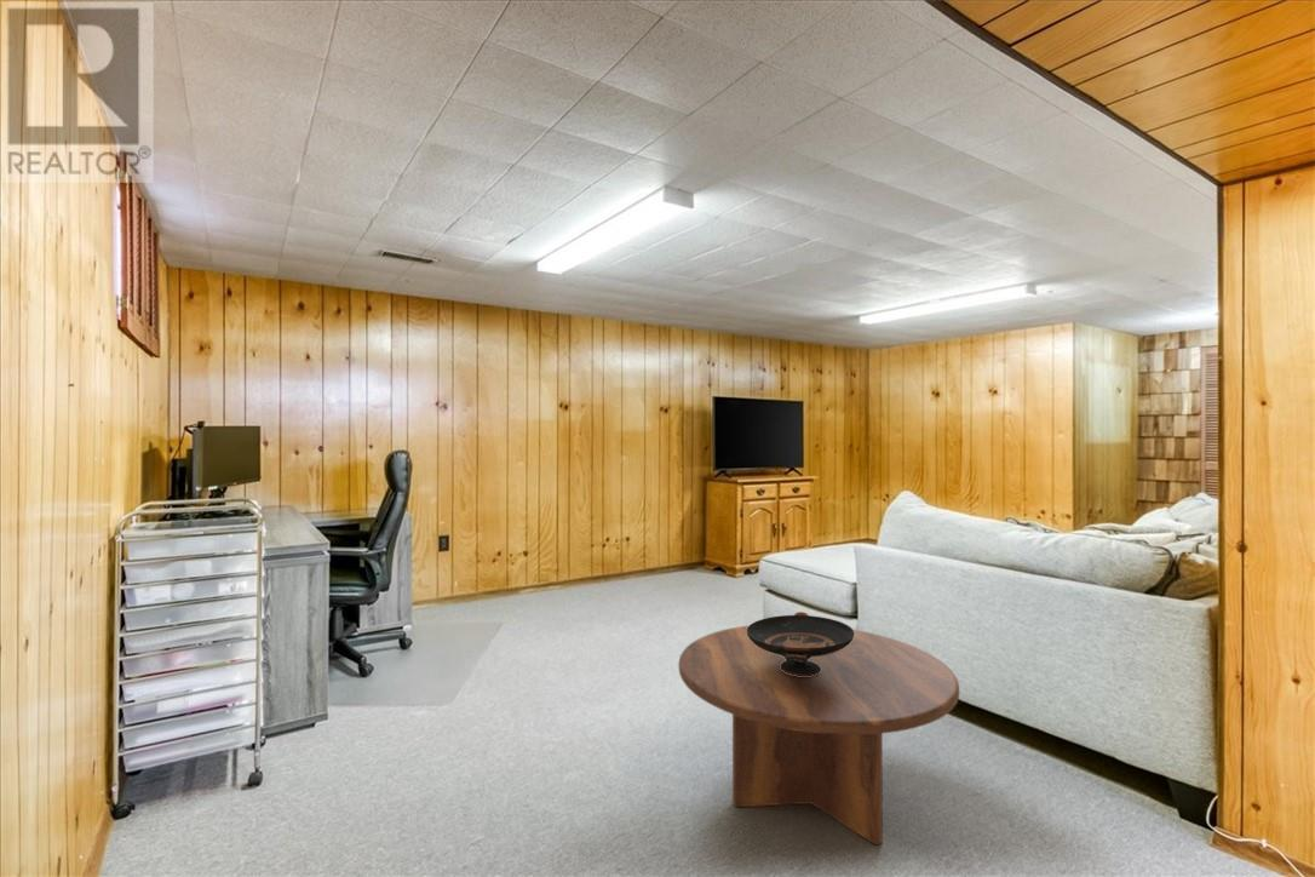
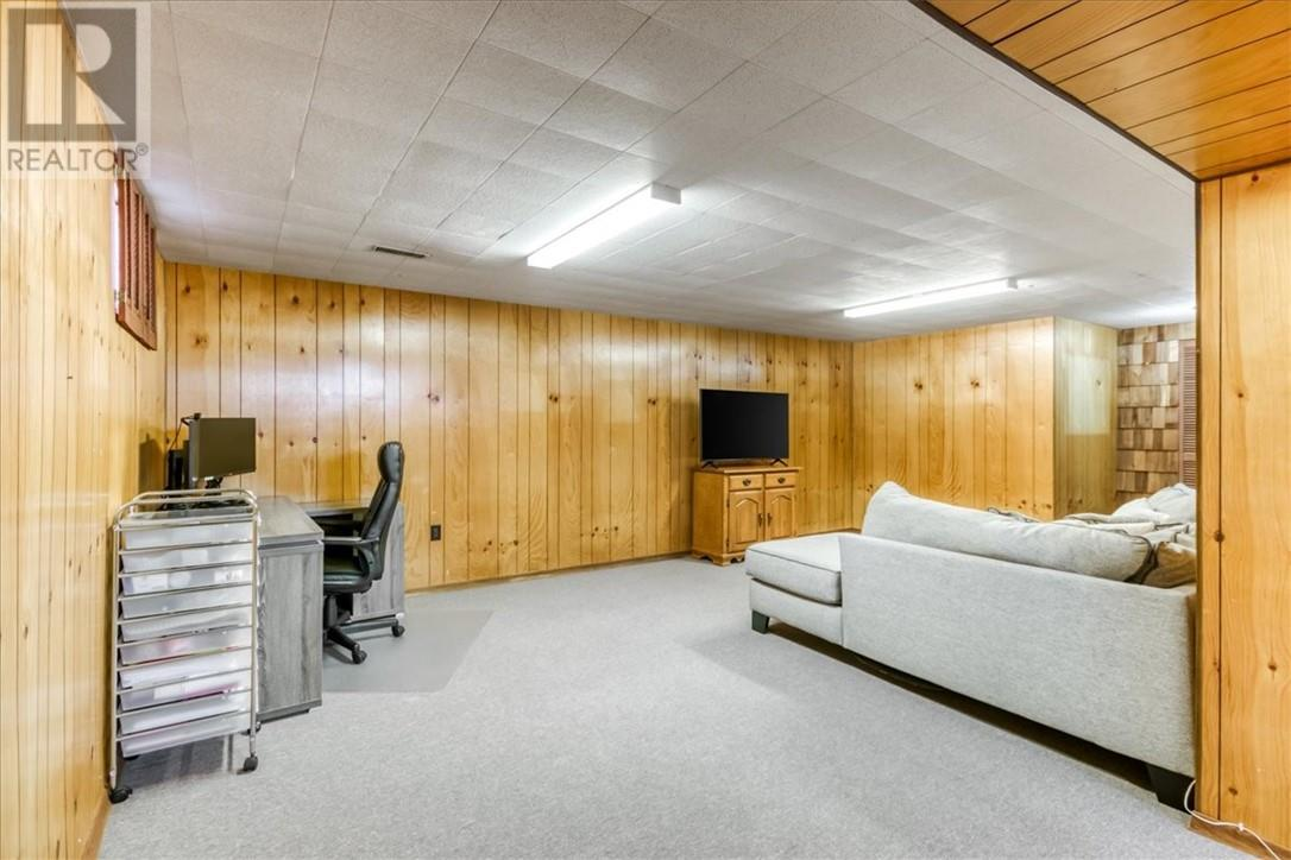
- decorative bowl [747,611,855,676]
- coffee table [678,624,960,846]
